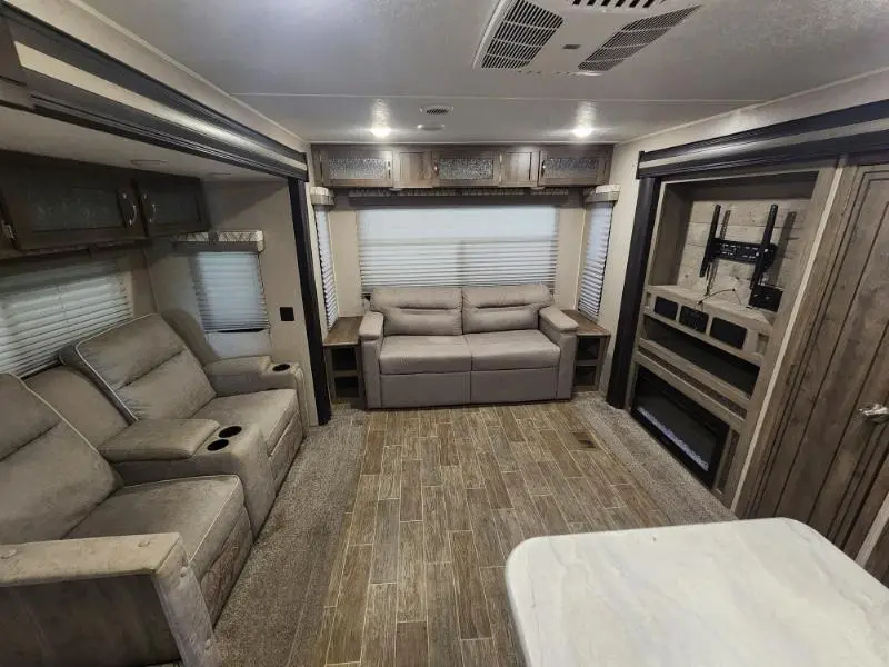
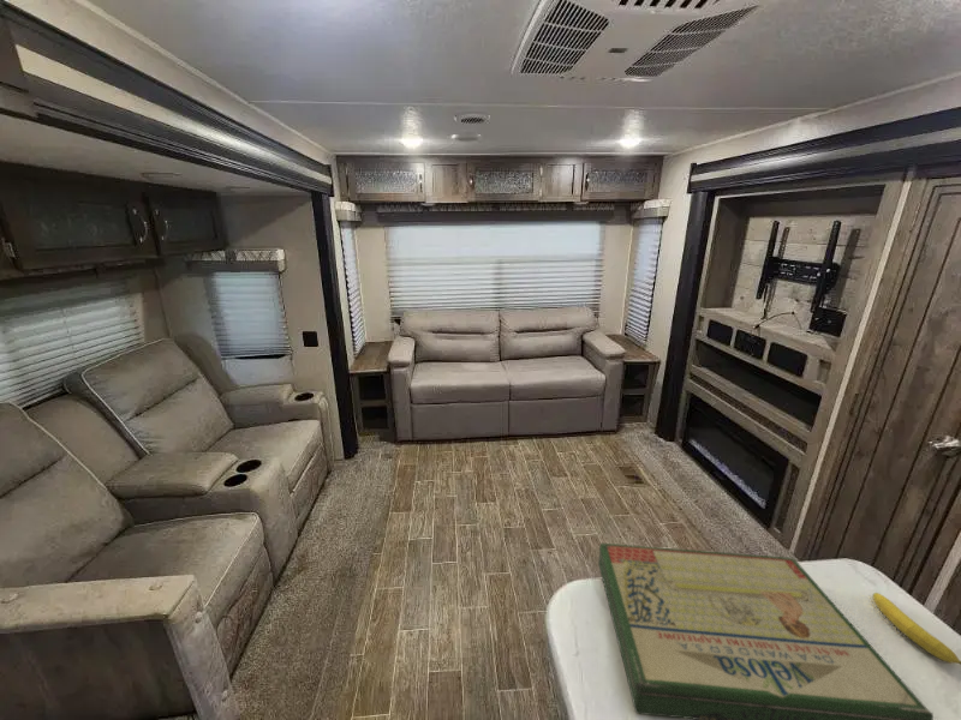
+ board game [597,541,935,720]
+ fruit [872,592,961,666]
